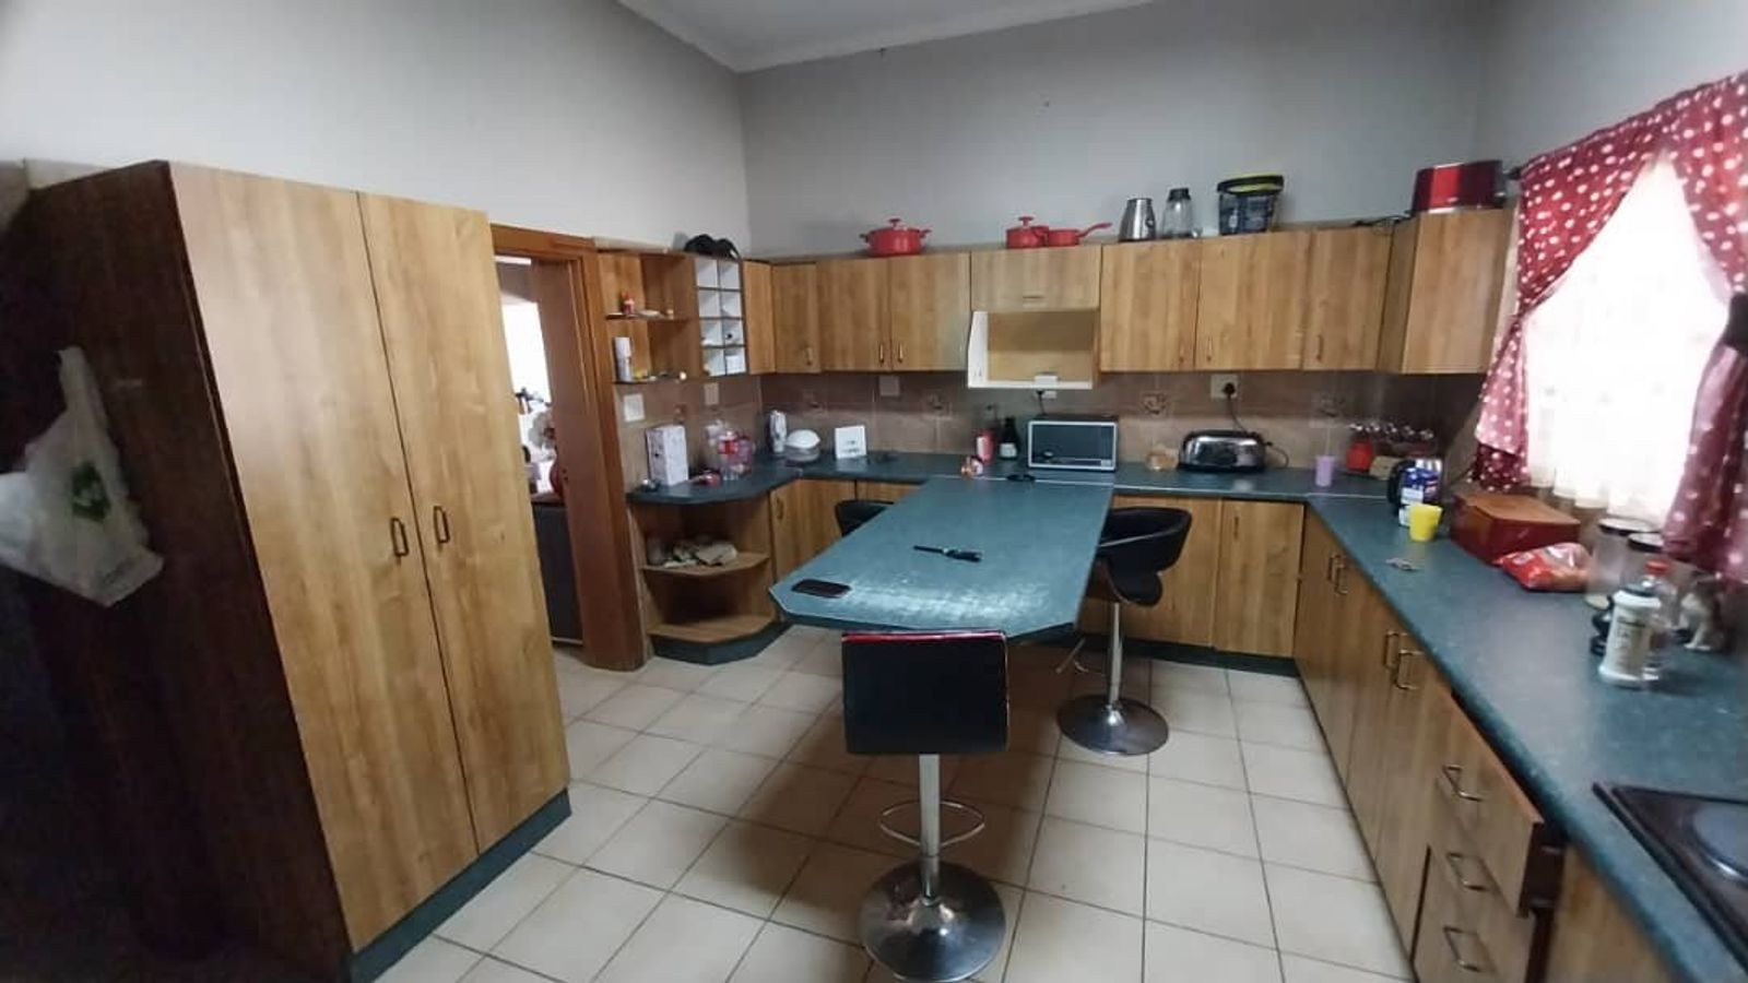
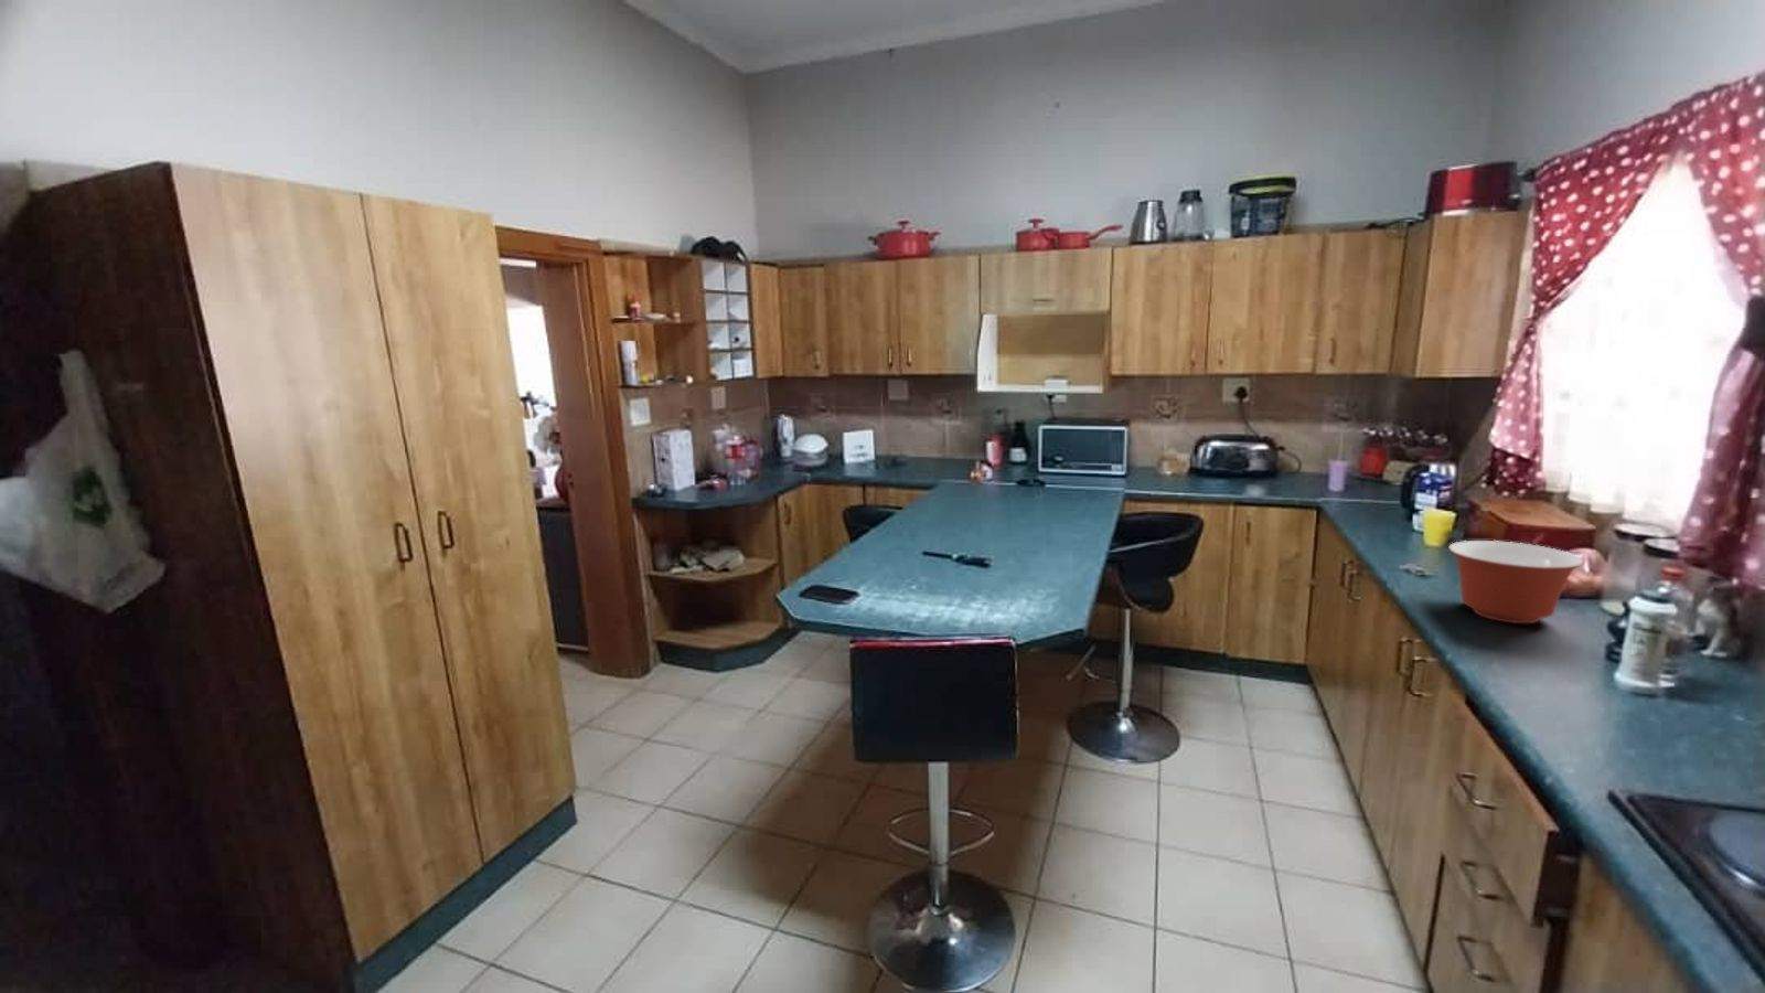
+ mixing bowl [1447,540,1586,624]
